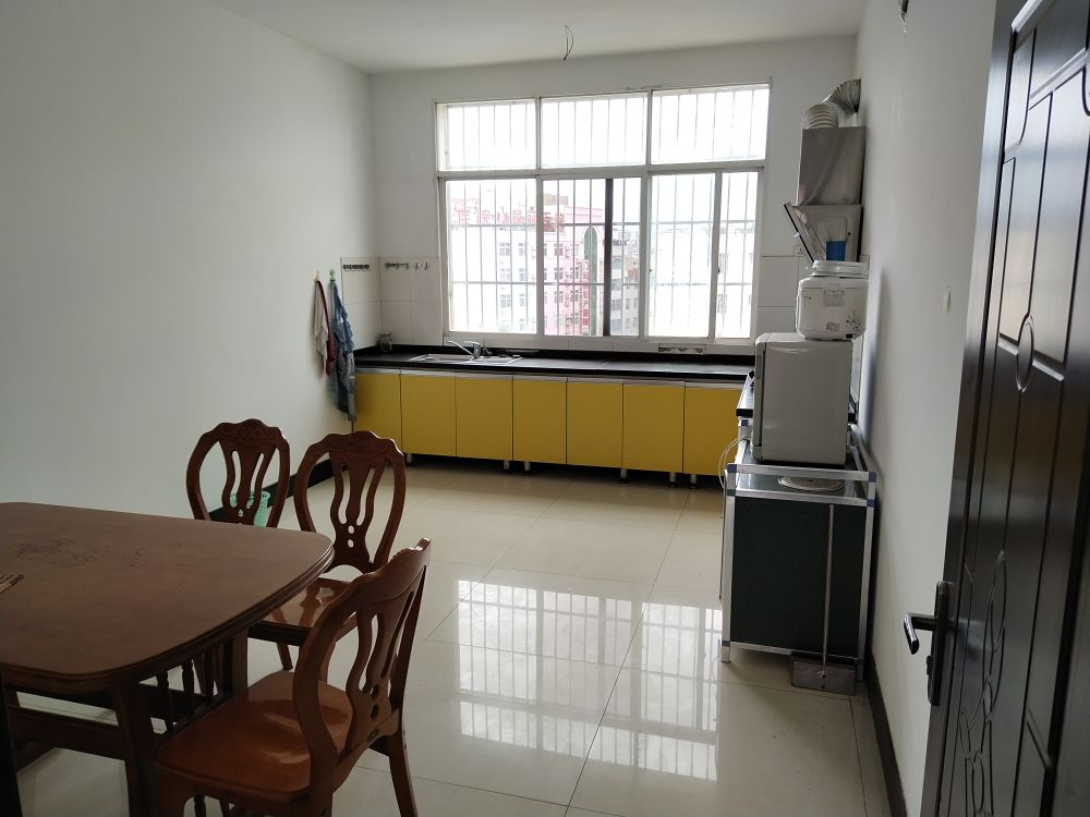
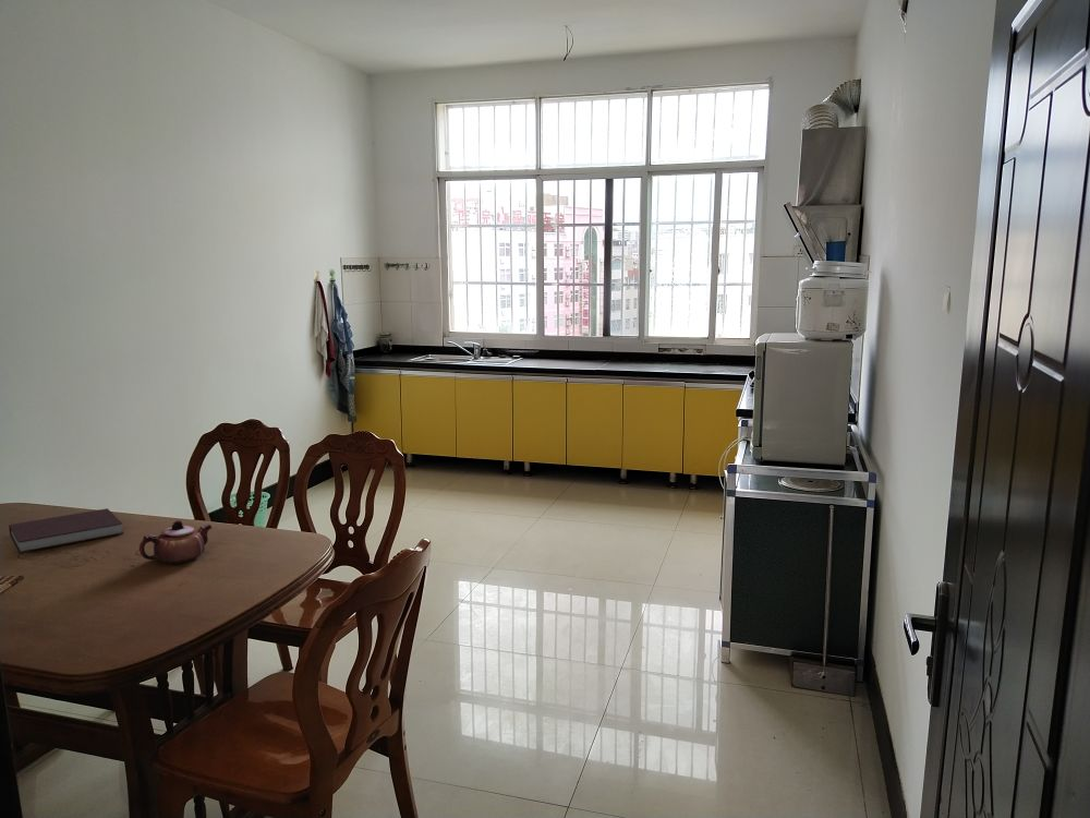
+ teapot [138,518,213,565]
+ notebook [8,507,124,554]
